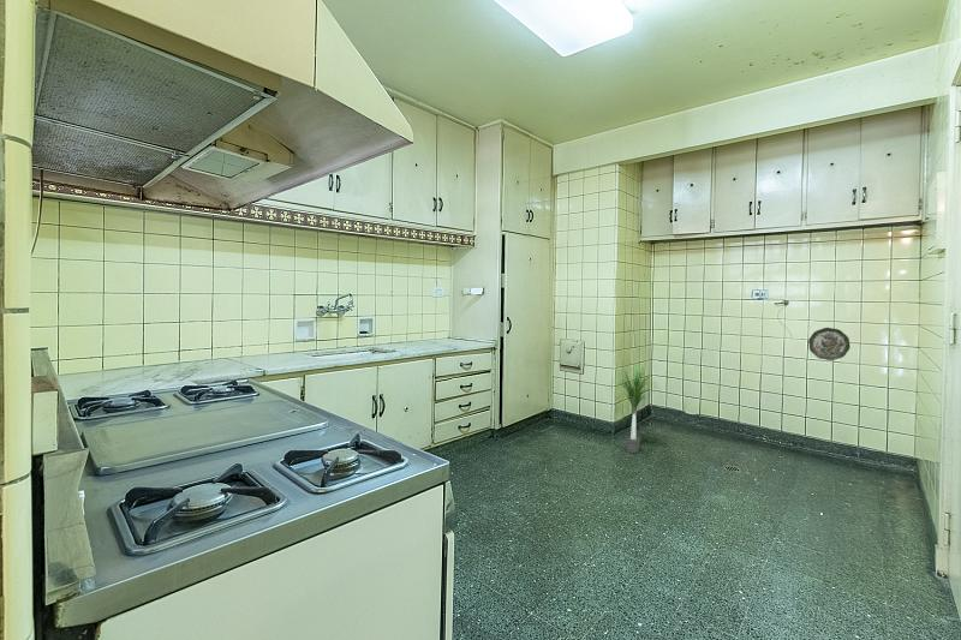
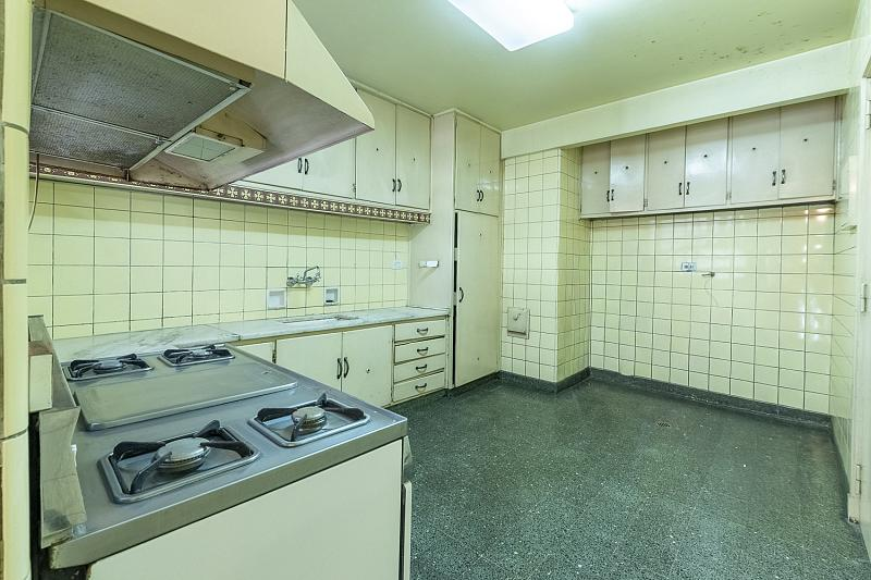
- decorative plate [807,327,850,361]
- potted plant [608,359,665,454]
